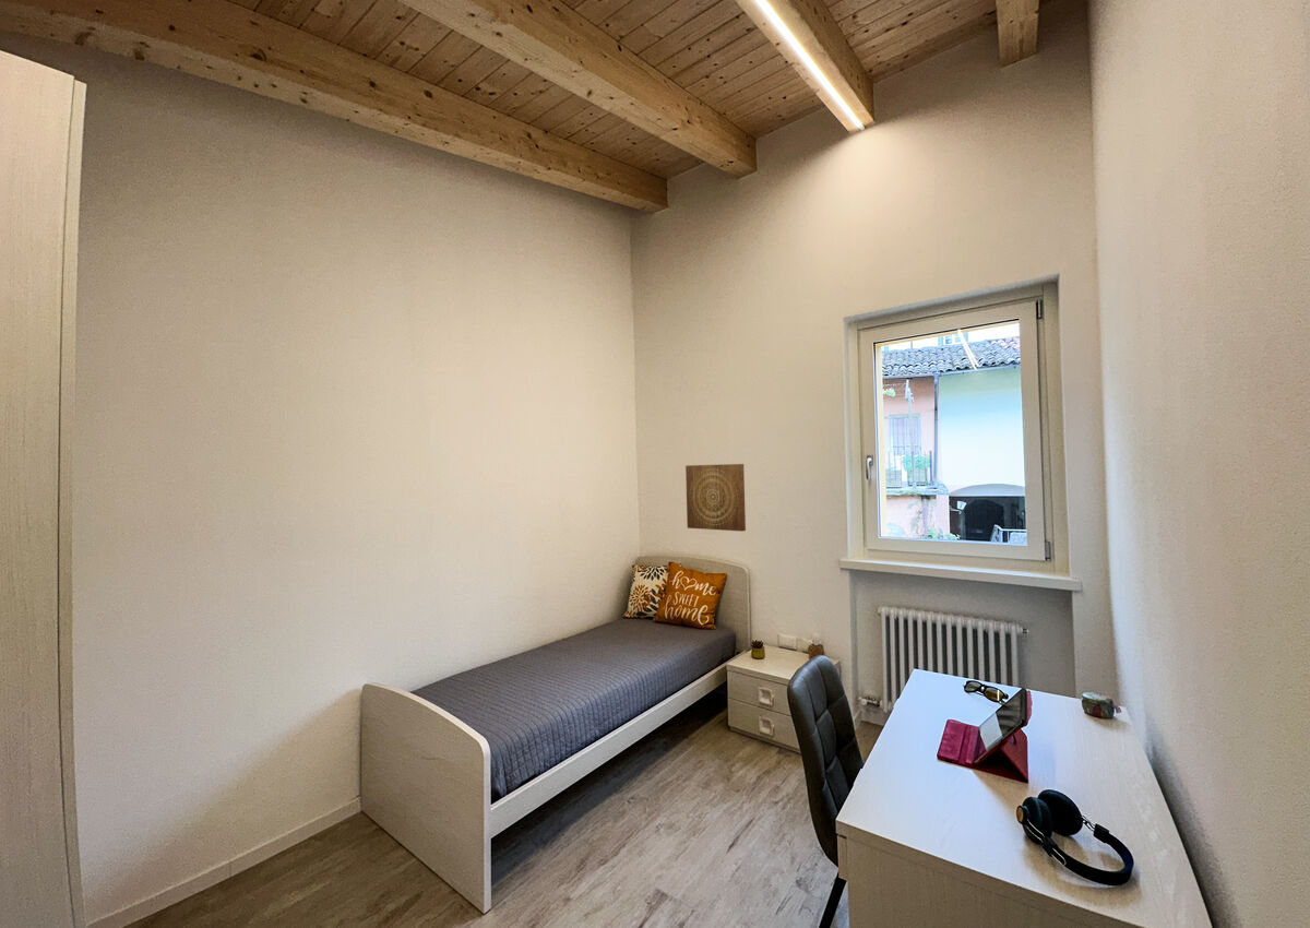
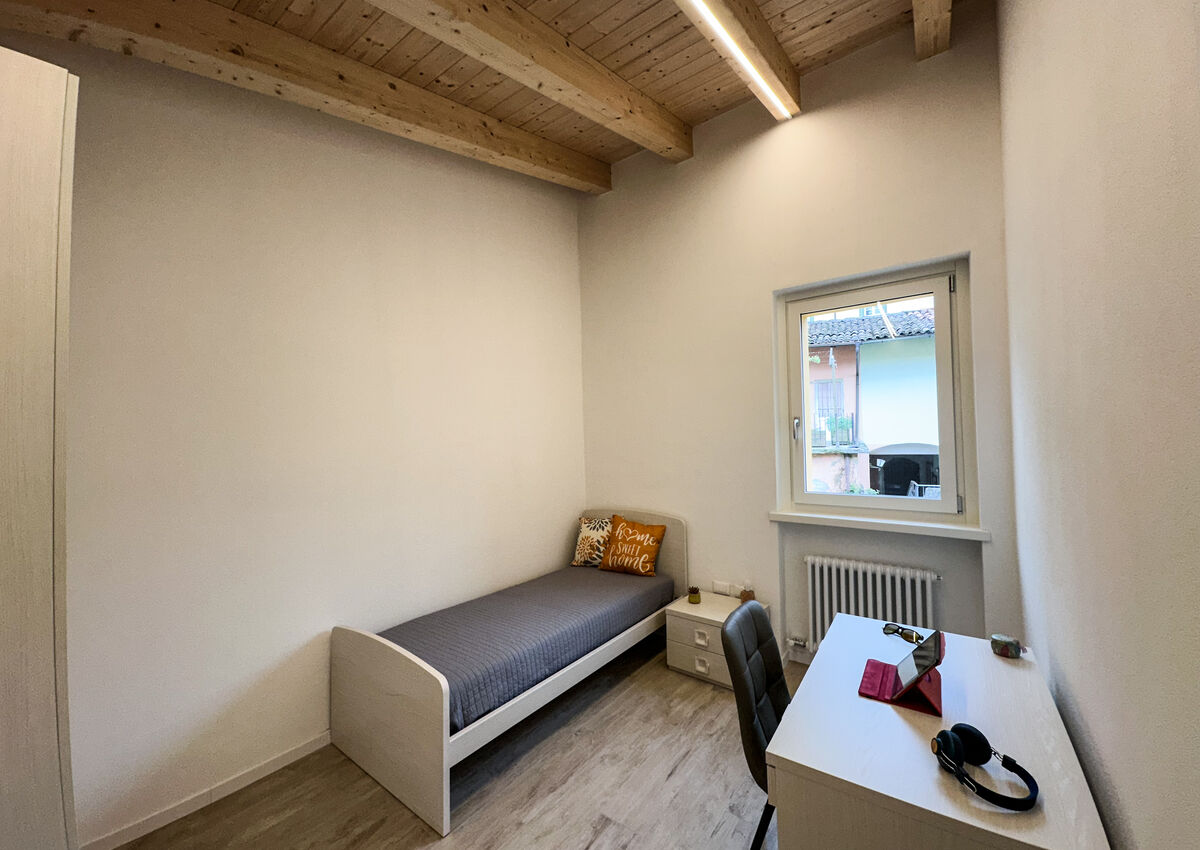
- wall art [684,463,747,533]
